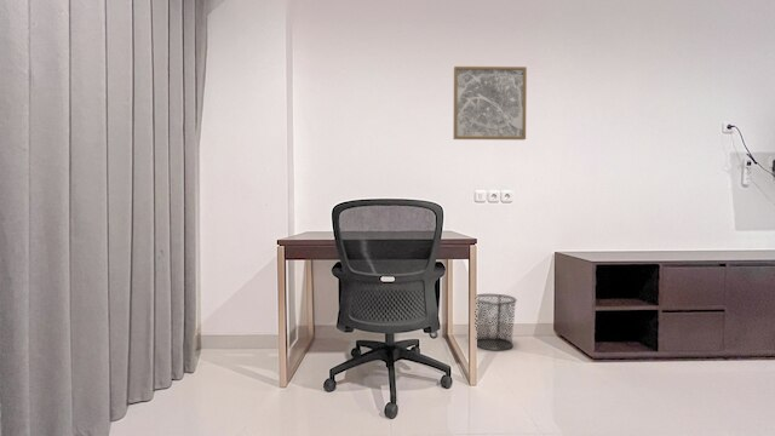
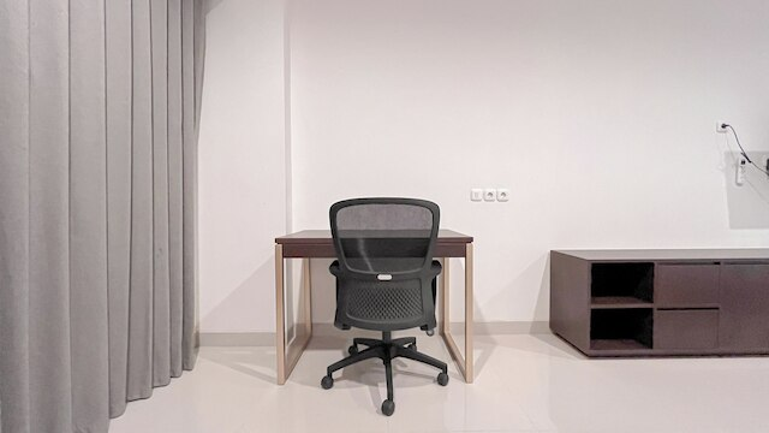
- wall art [453,65,528,140]
- waste bin [476,293,518,351]
